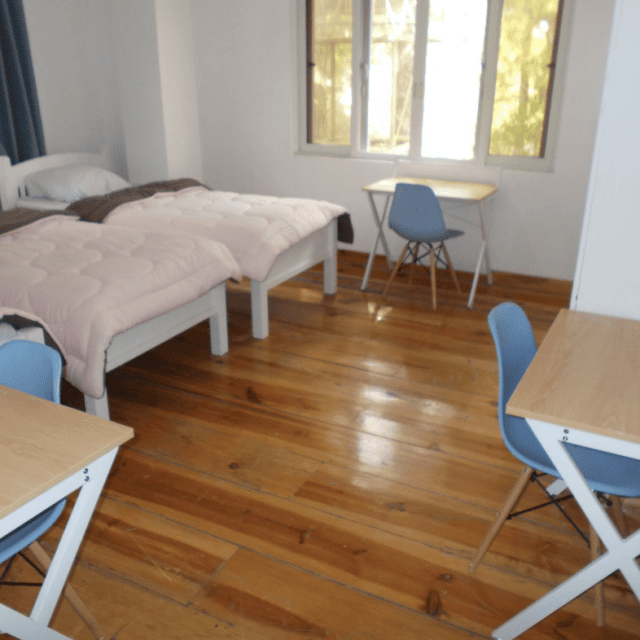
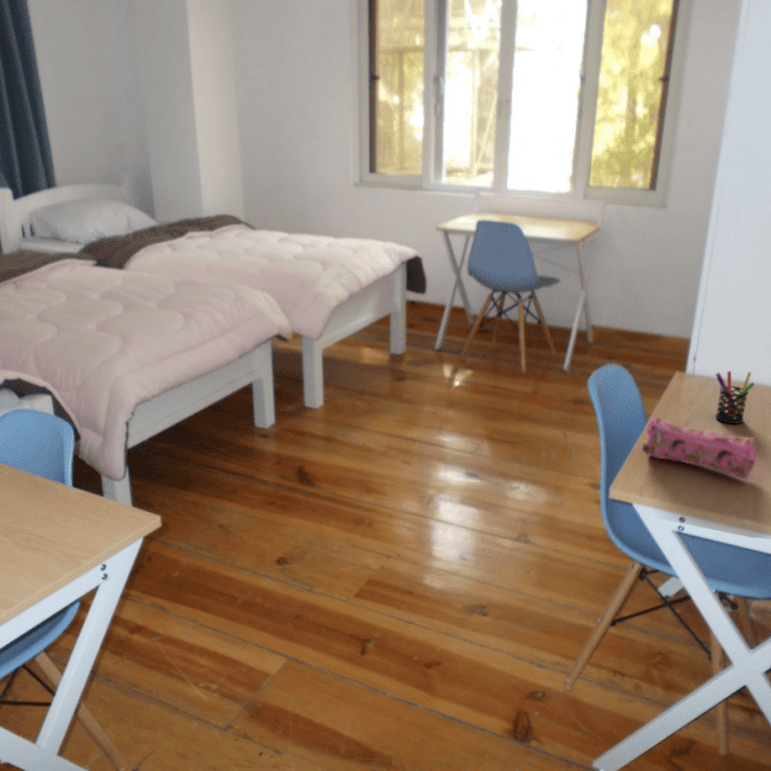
+ pencil case [641,414,758,481]
+ pen holder [714,370,755,425]
